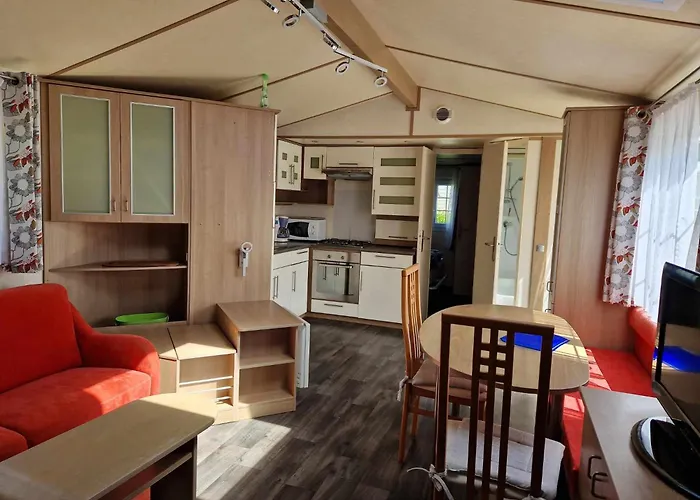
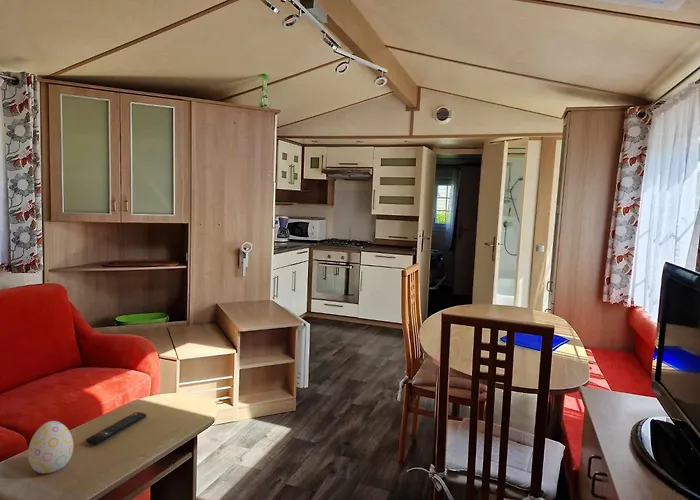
+ remote control [85,411,147,446]
+ decorative egg [27,420,74,474]
